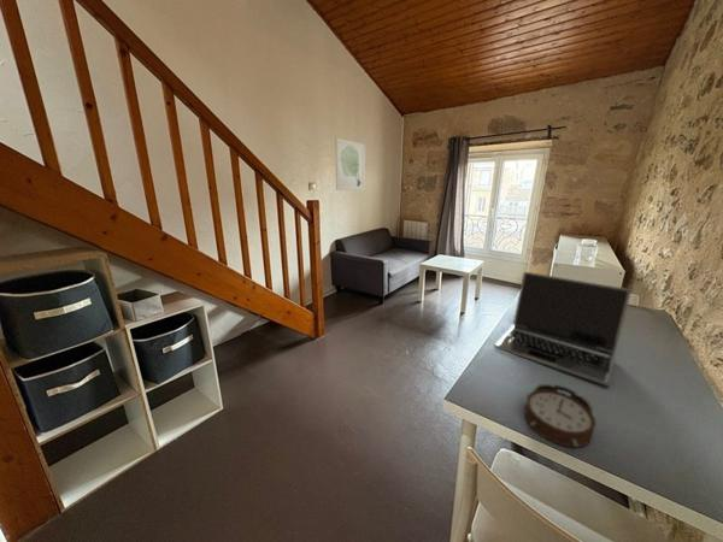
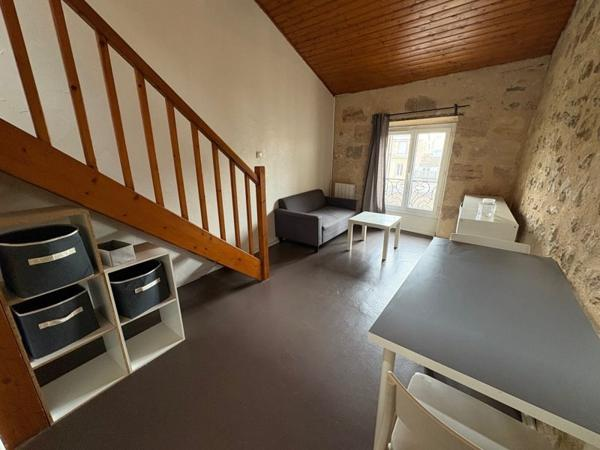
- laptop [493,271,633,387]
- wall art [335,137,366,192]
- alarm clock [523,382,596,448]
